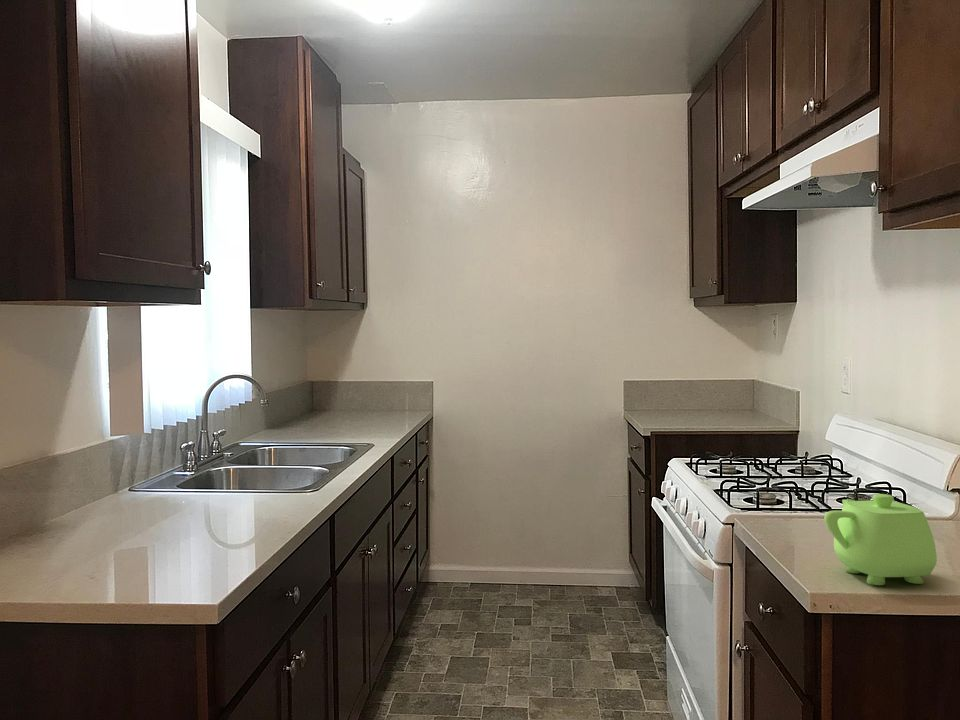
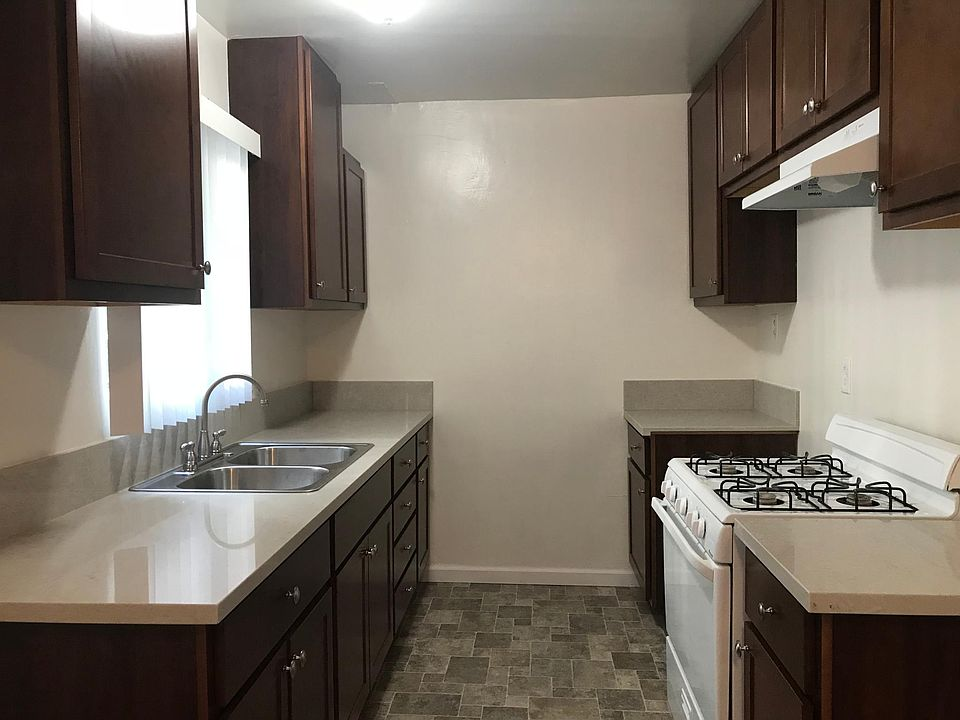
- teapot [823,493,938,586]
